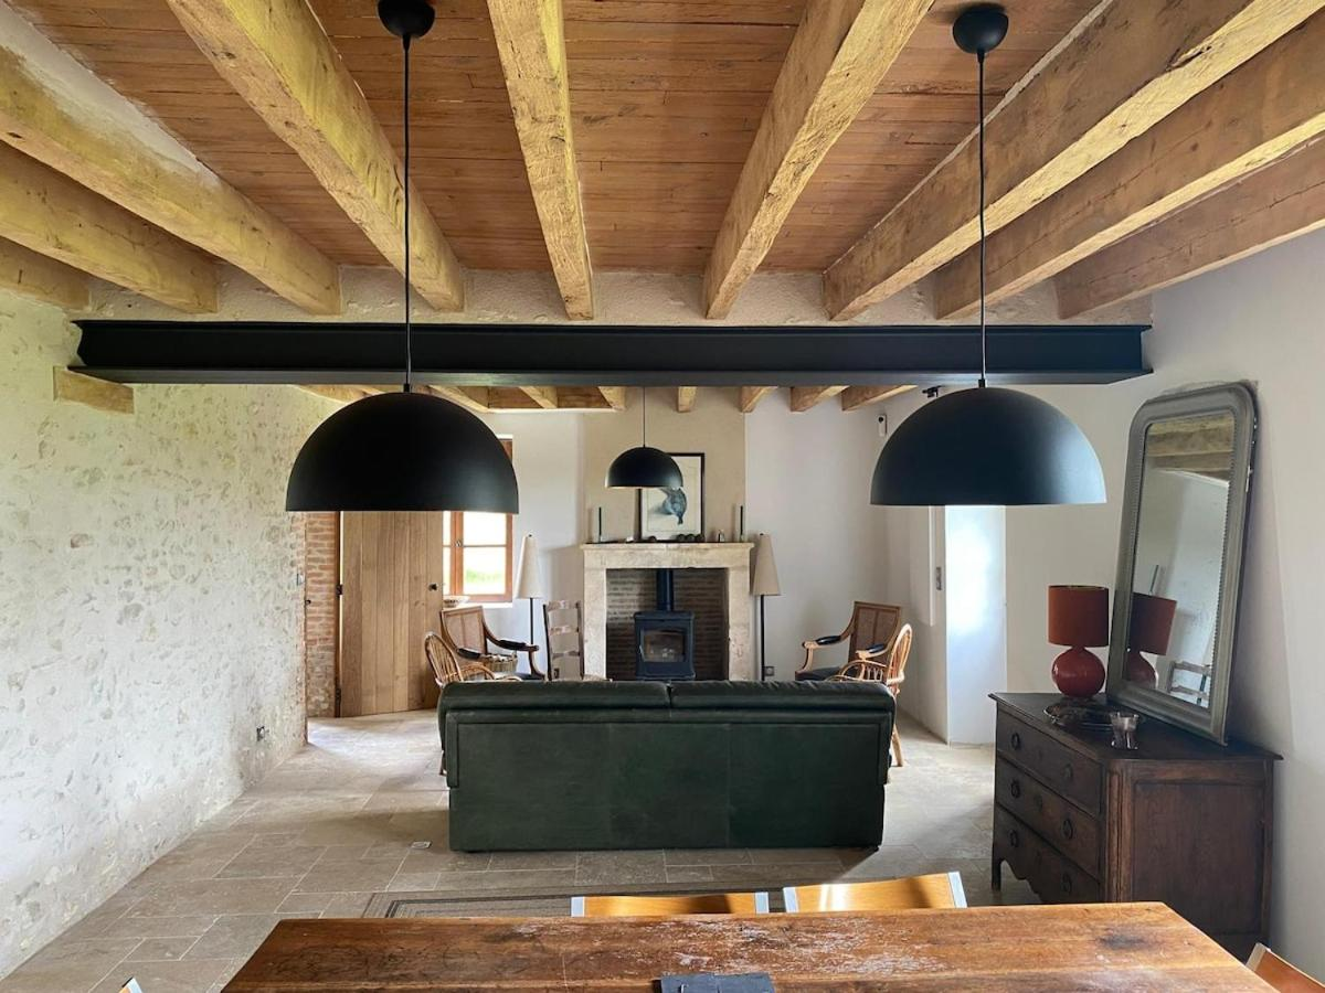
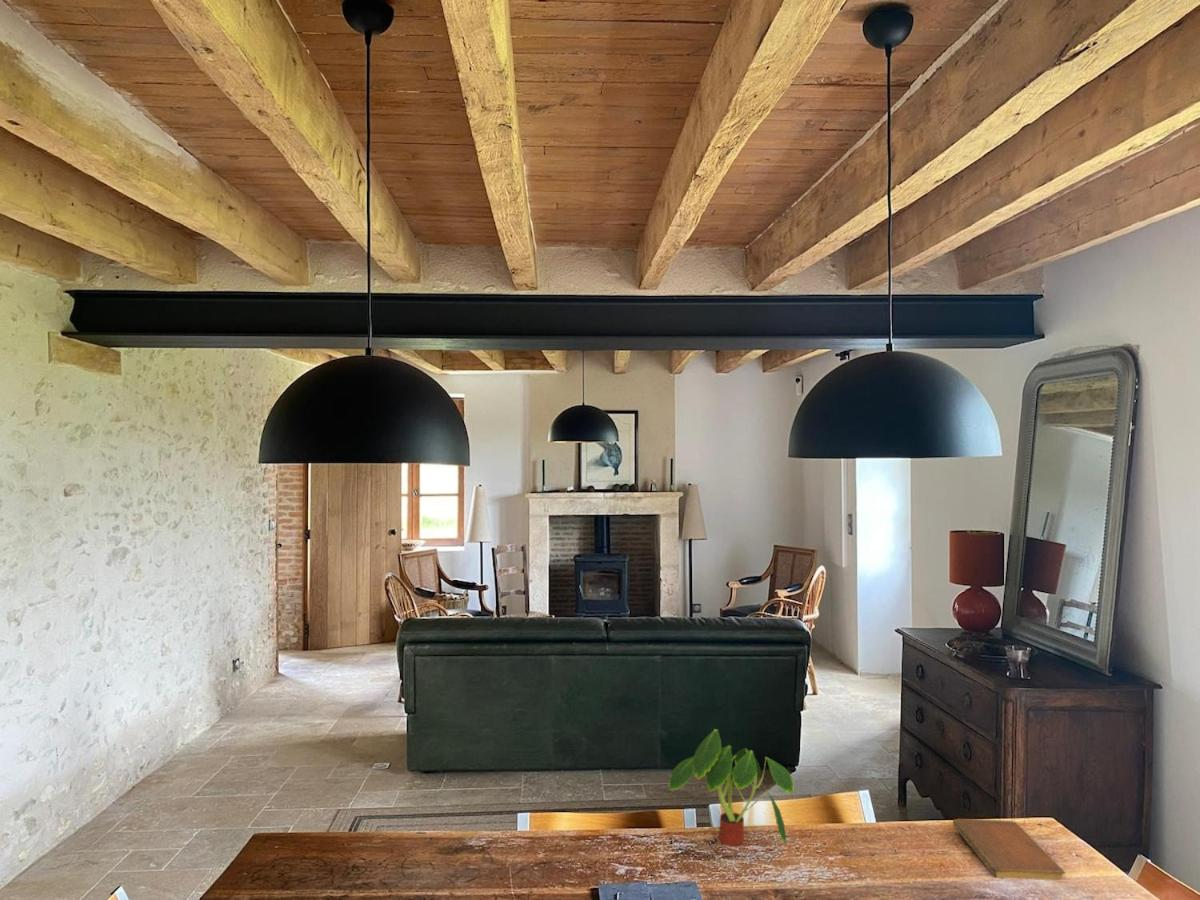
+ notebook [952,818,1066,880]
+ plant [668,728,795,847]
